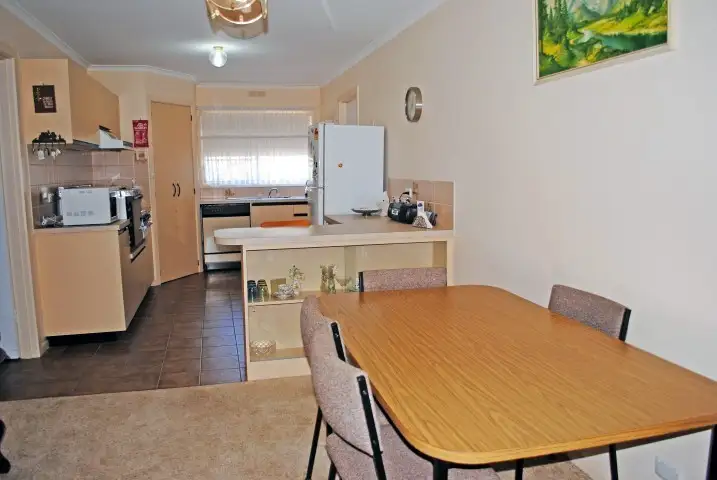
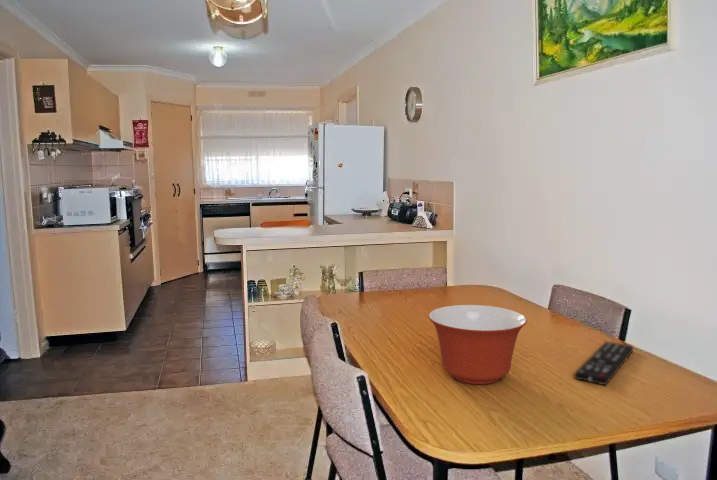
+ mixing bowl [427,304,528,385]
+ remote control [573,341,634,386]
